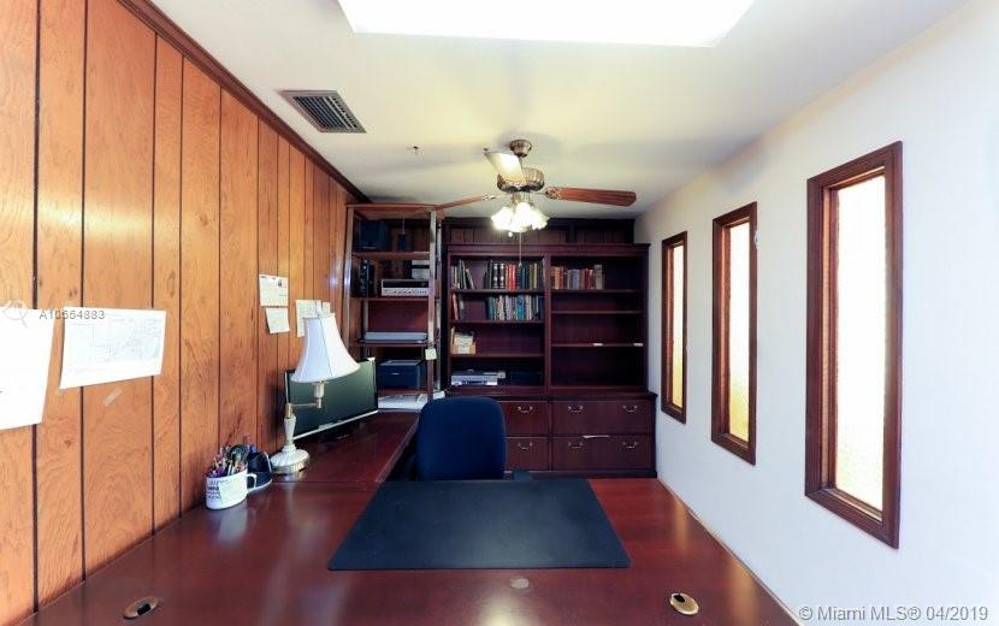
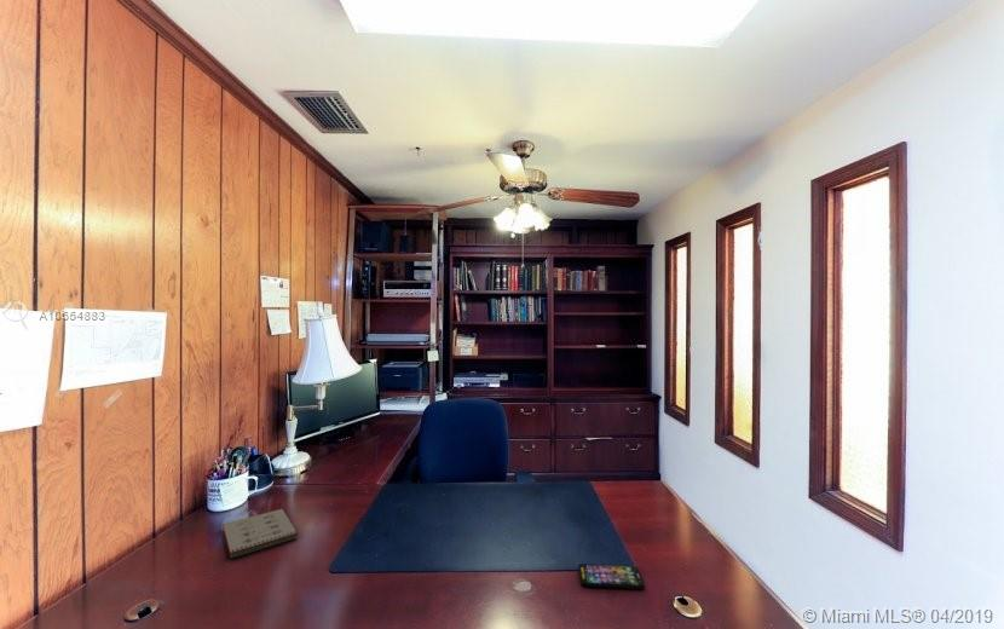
+ smartphone [577,562,646,590]
+ notepad [221,508,299,561]
